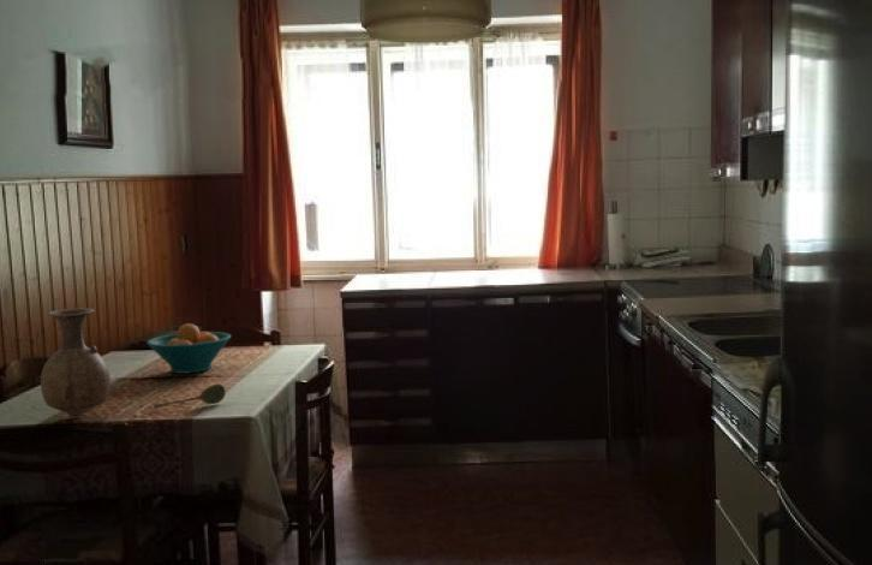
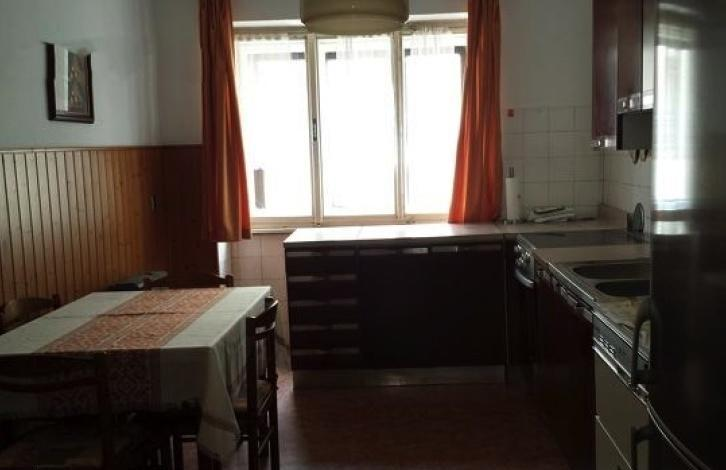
- fruit bowl [145,322,232,375]
- soupspoon [153,383,227,410]
- vase [40,307,112,418]
